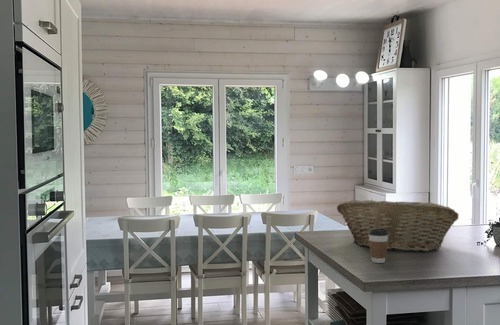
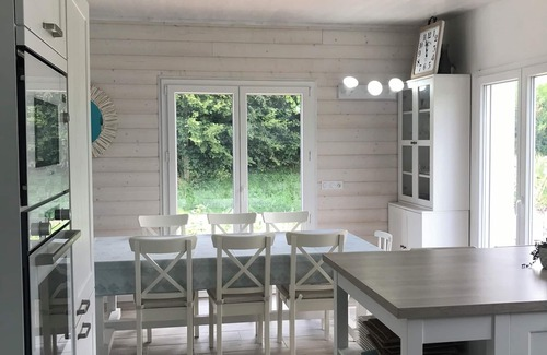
- fruit basket [336,199,460,252]
- coffee cup [368,229,389,264]
